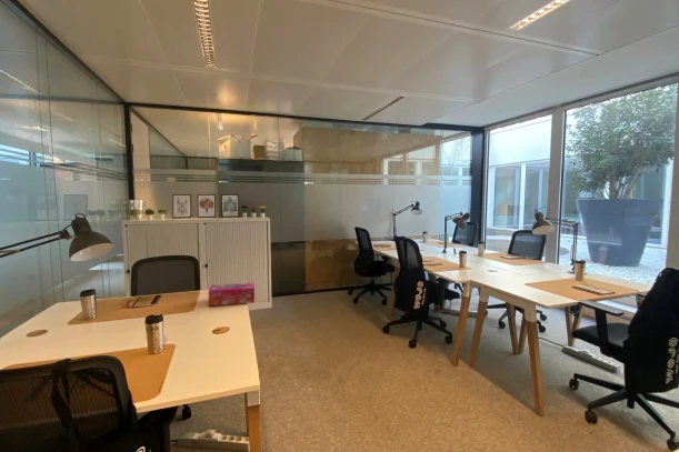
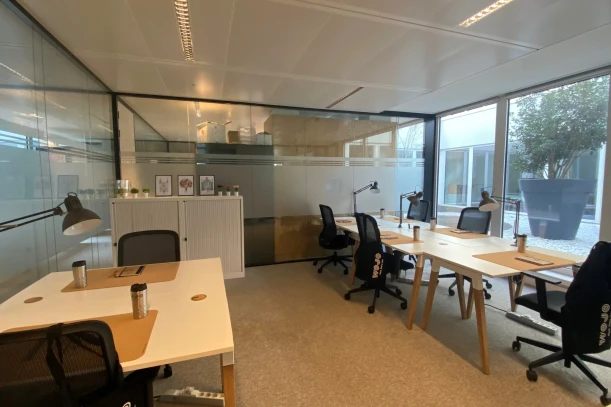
- tissue box [207,282,256,307]
